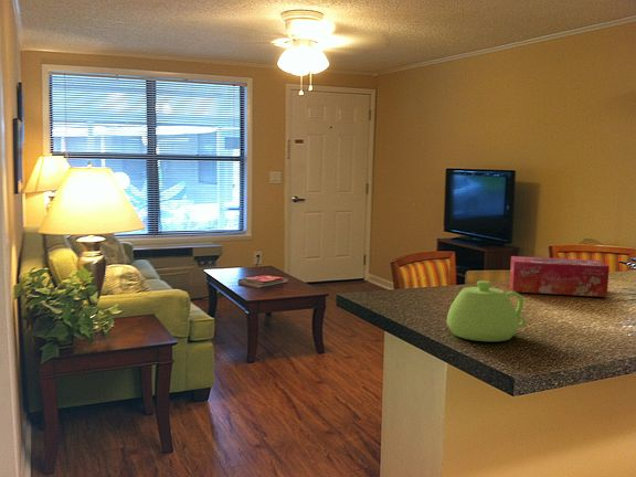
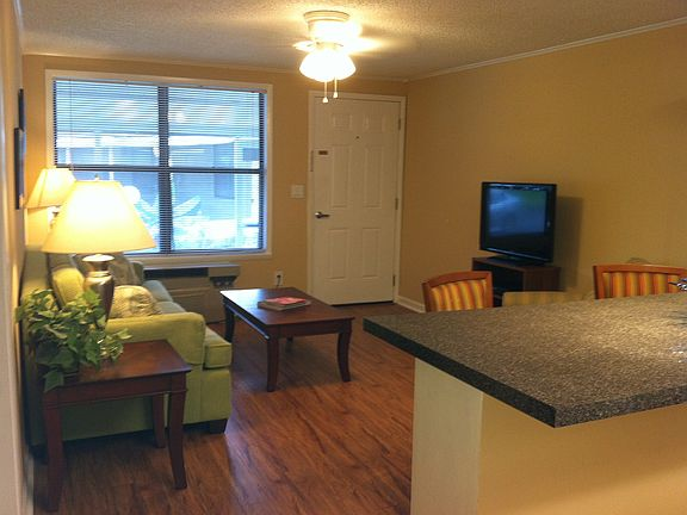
- tissue box [509,255,611,298]
- teapot [446,279,527,342]
